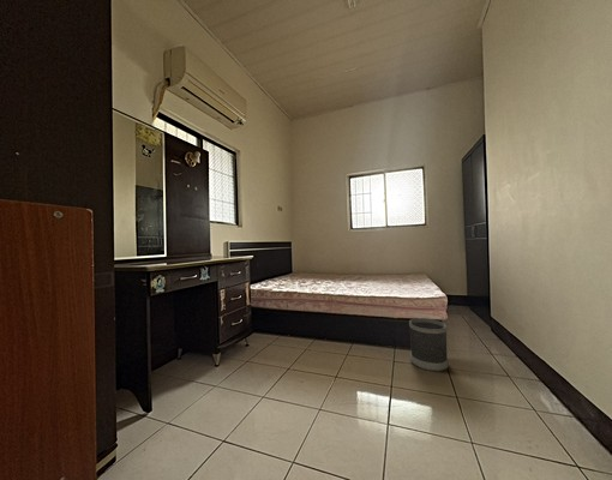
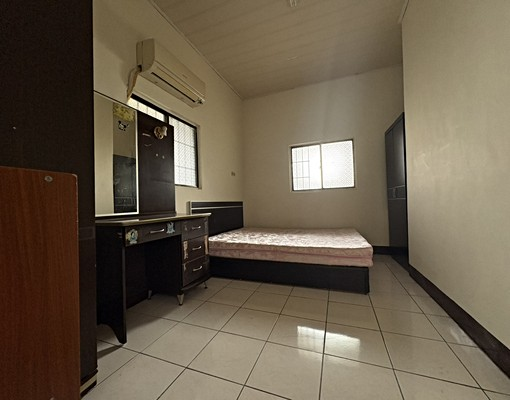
- wastebasket [408,317,449,373]
